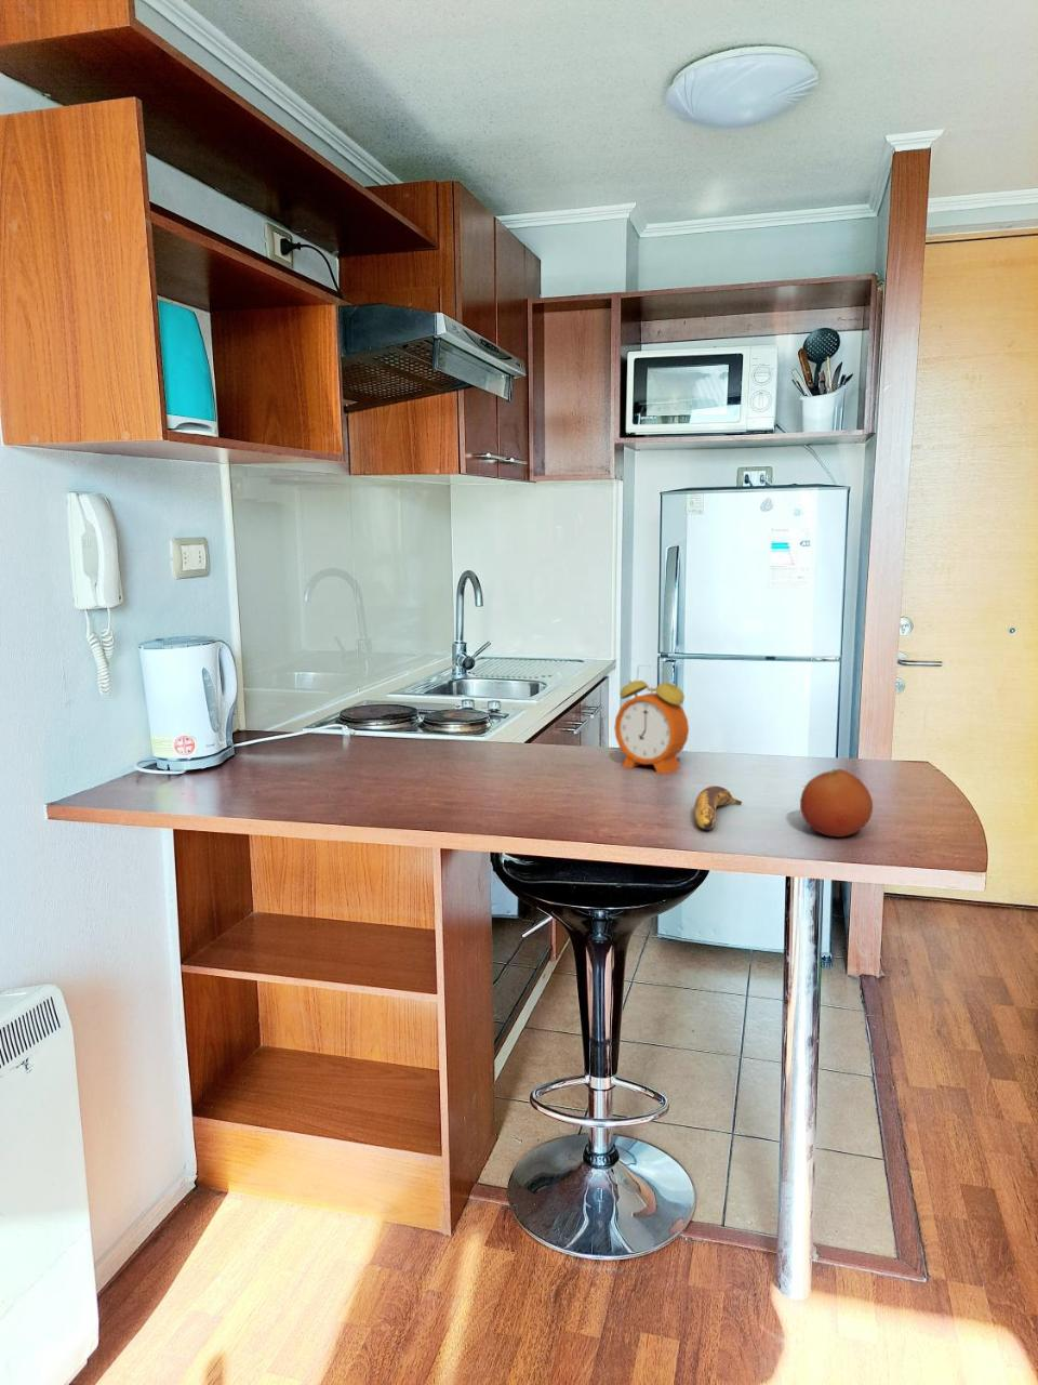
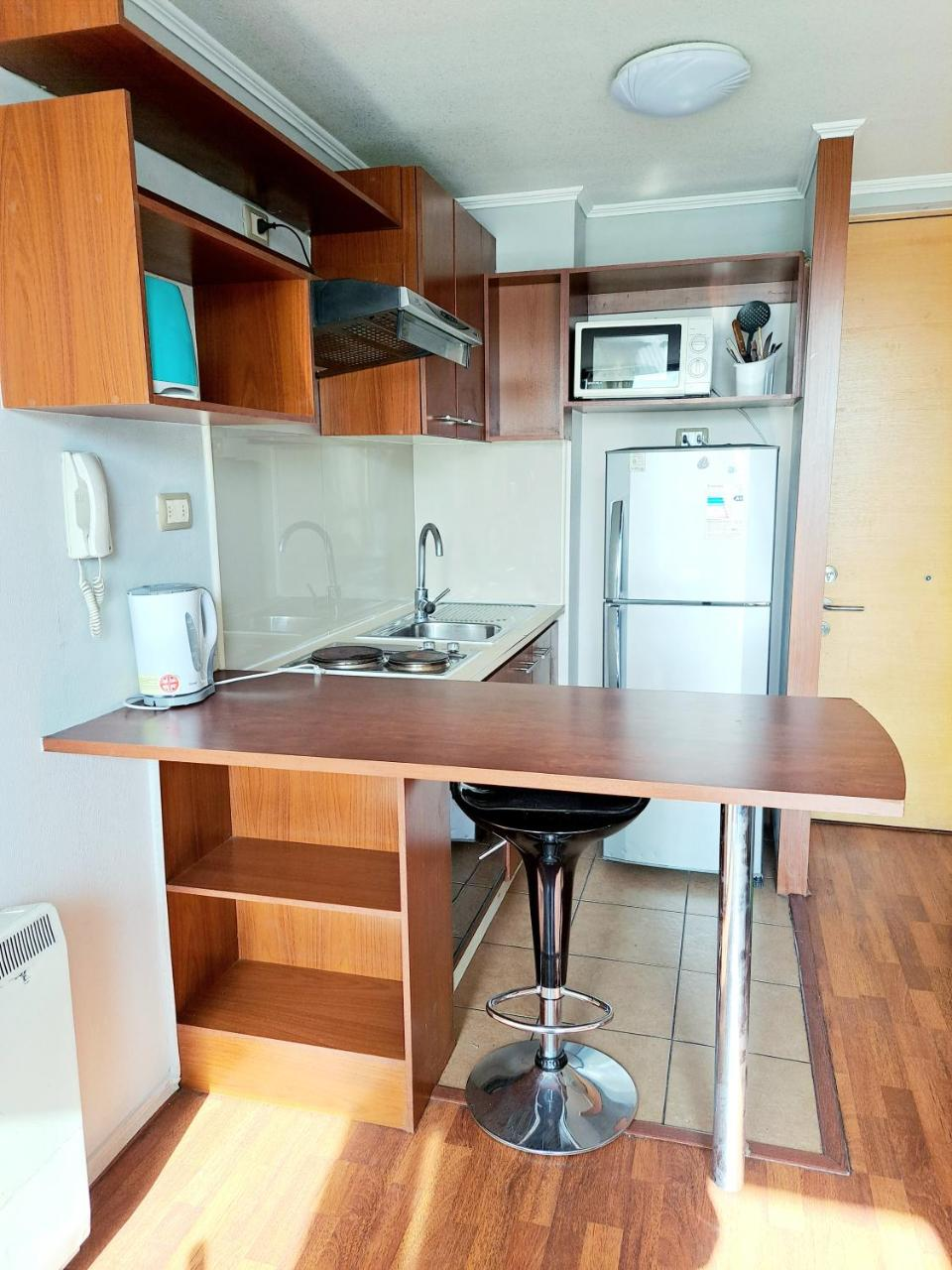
- banana [695,784,743,831]
- fruit [799,768,873,838]
- alarm clock [613,664,690,774]
